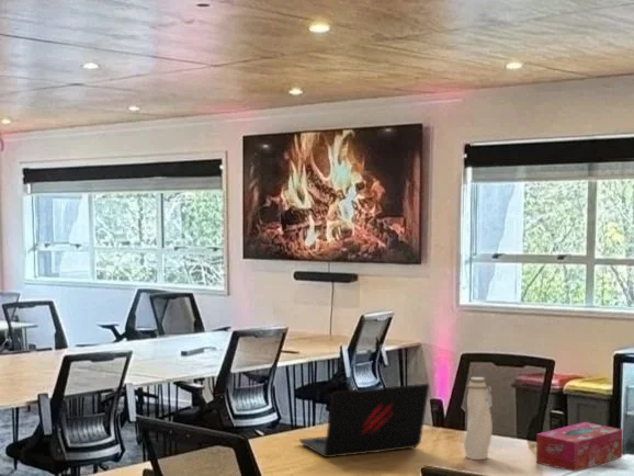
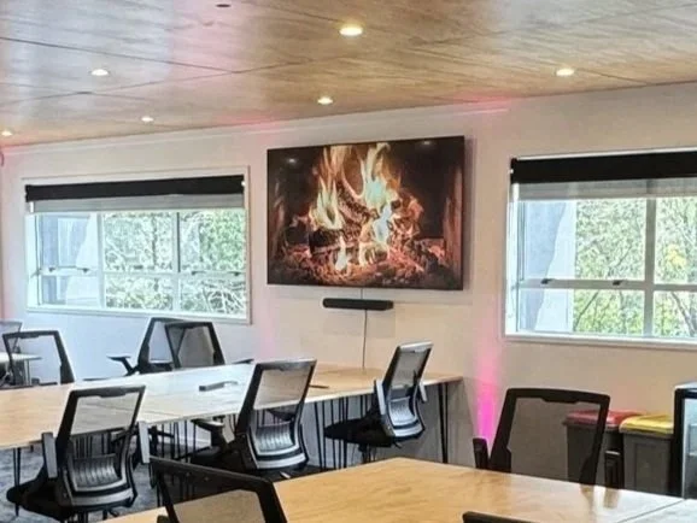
- tissue box [535,421,623,473]
- water bottle [463,376,495,461]
- laptop [298,383,430,458]
